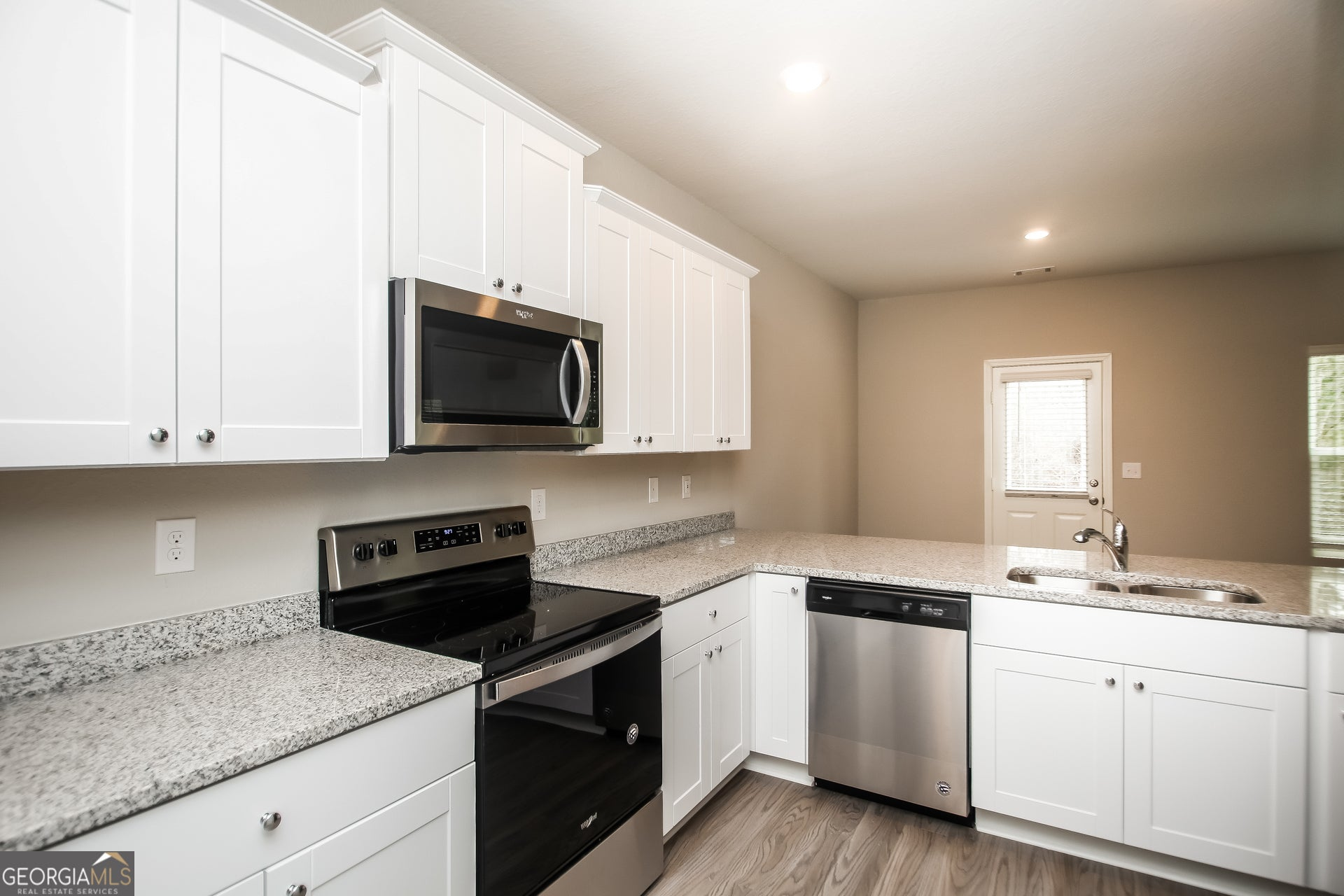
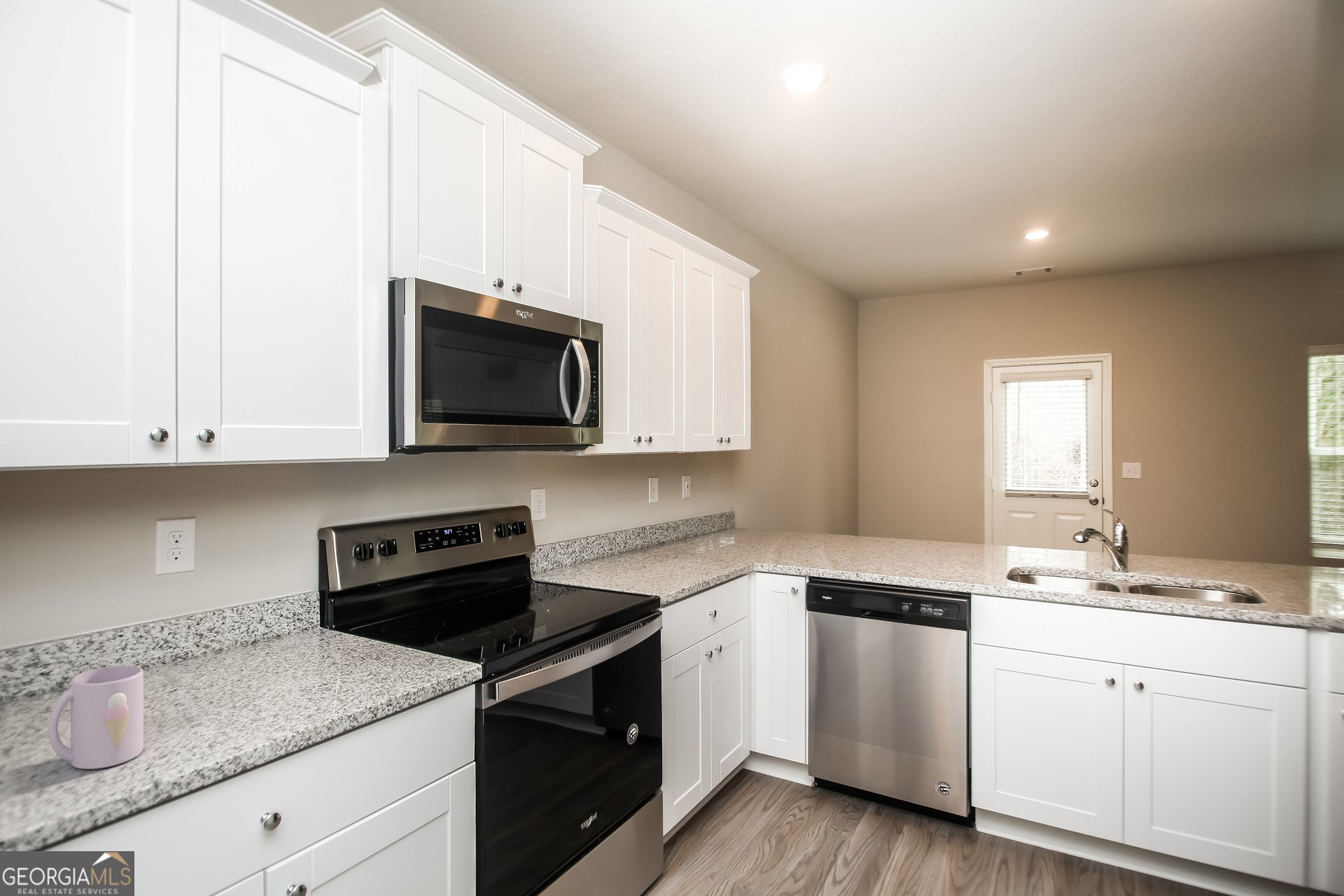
+ mug [48,665,144,770]
